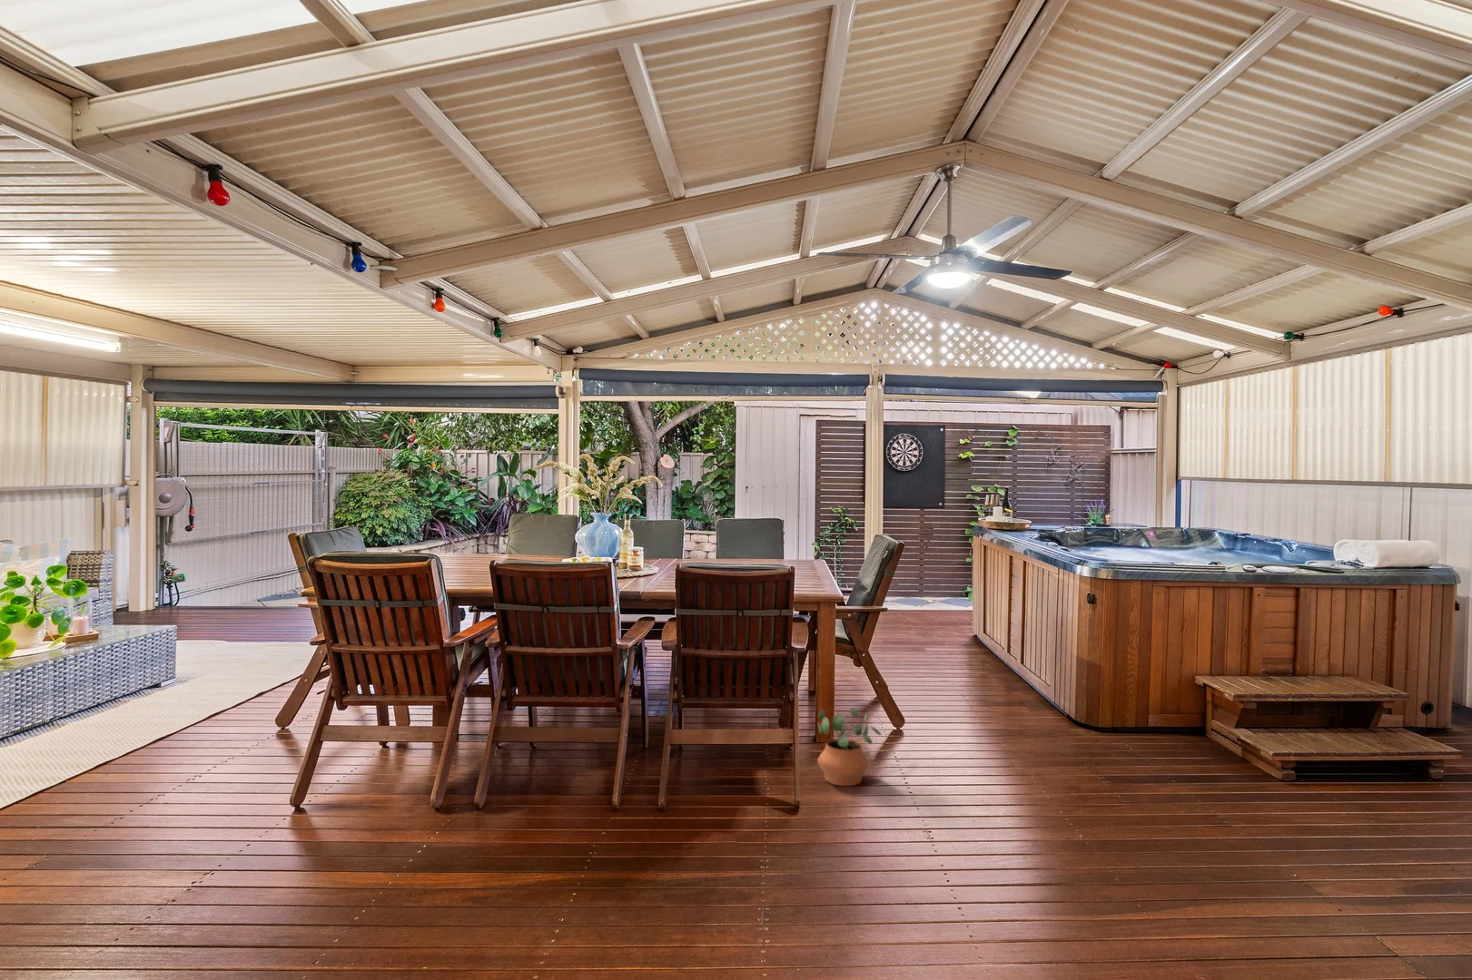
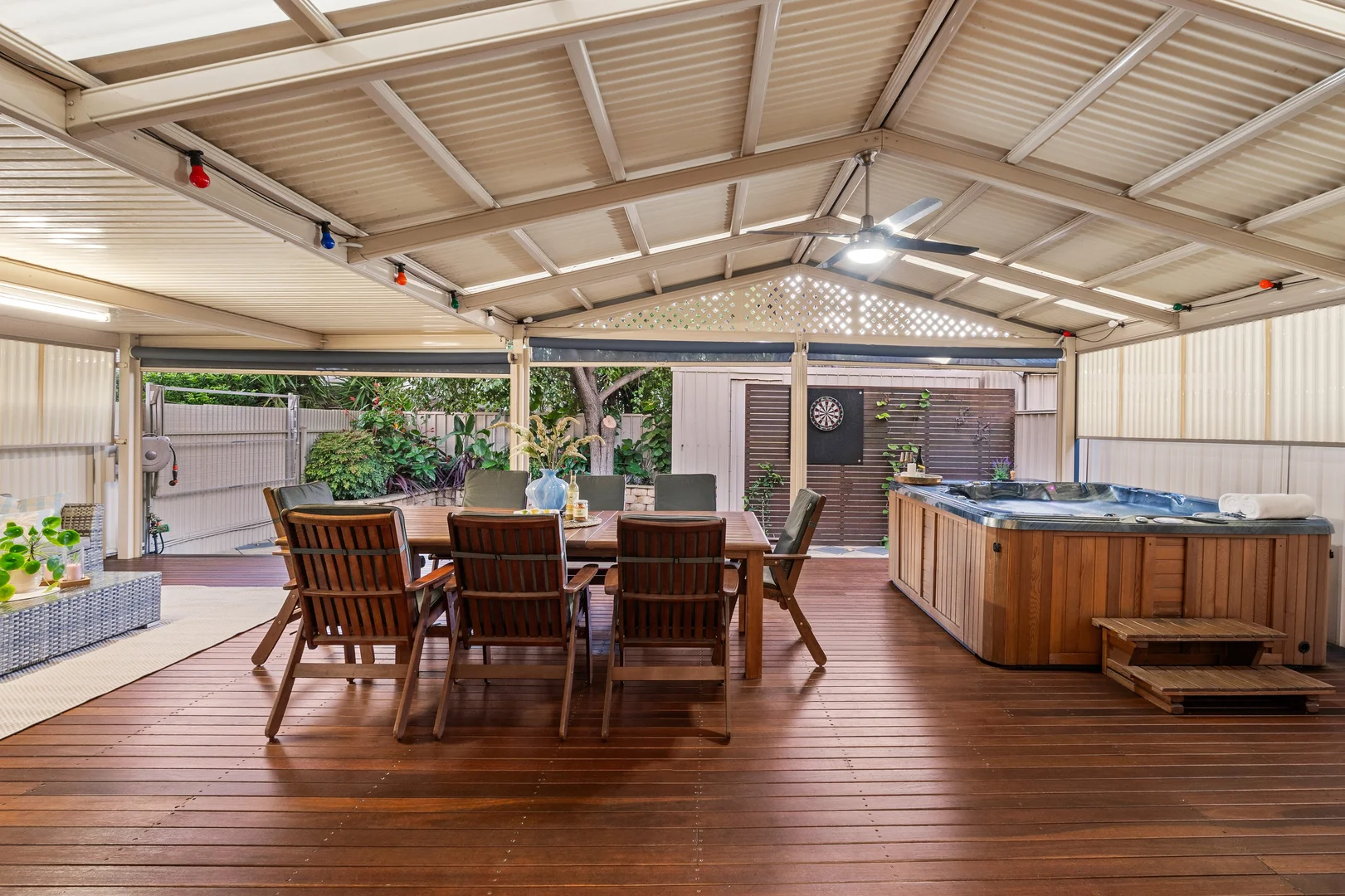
- potted plant [816,707,883,786]
